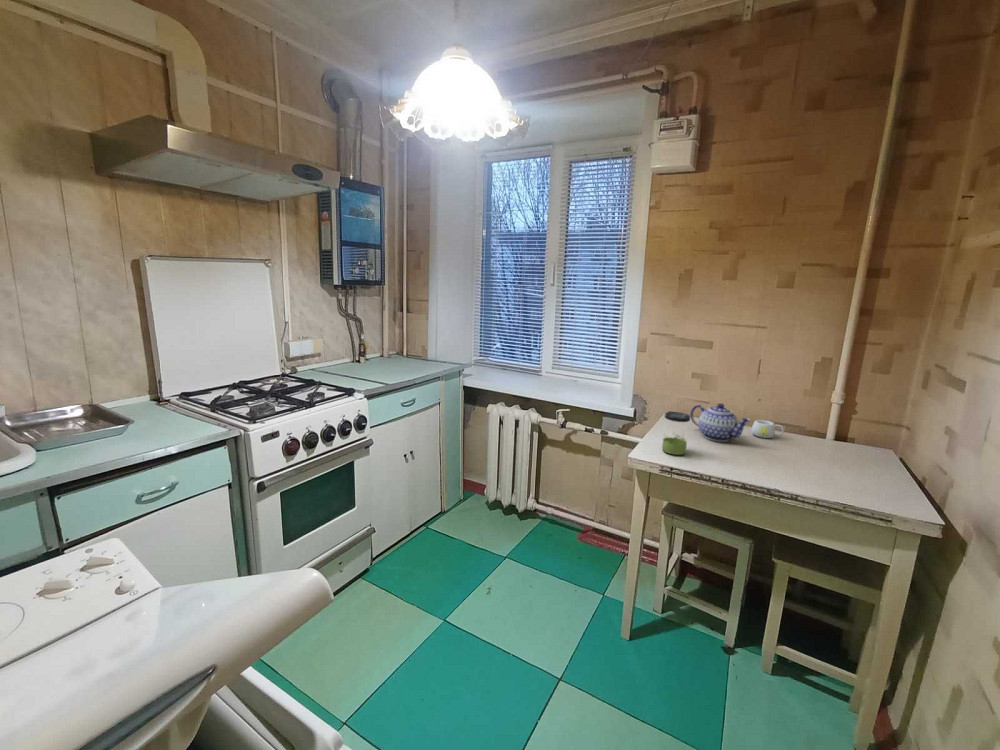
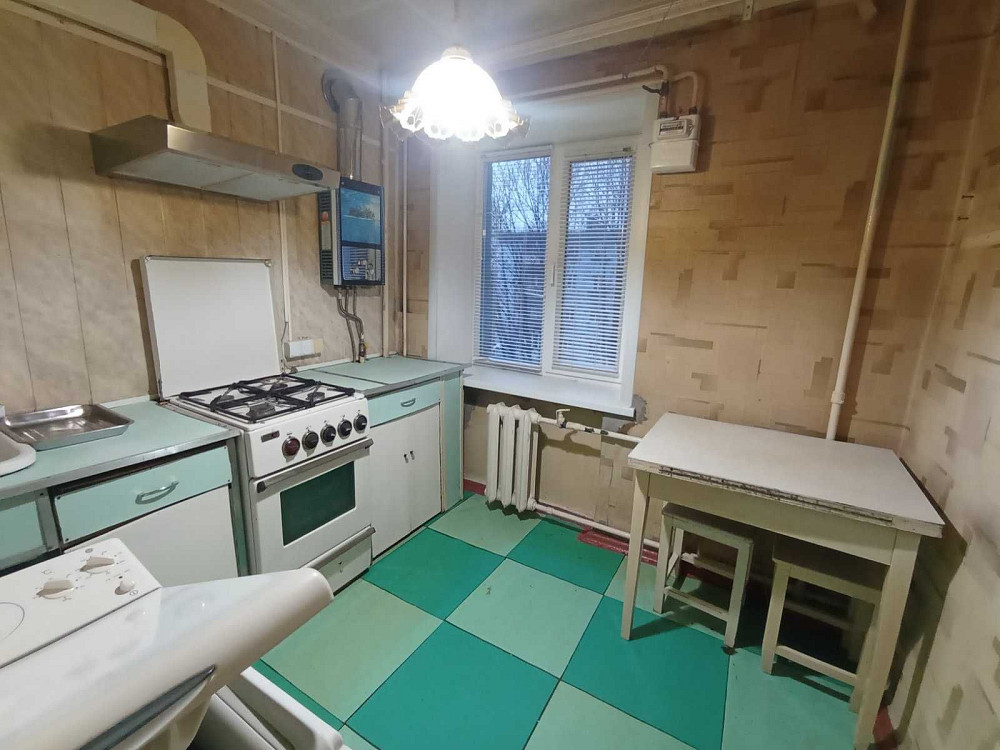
- teapot [689,402,752,443]
- mug [750,419,785,439]
- jar [661,411,691,456]
